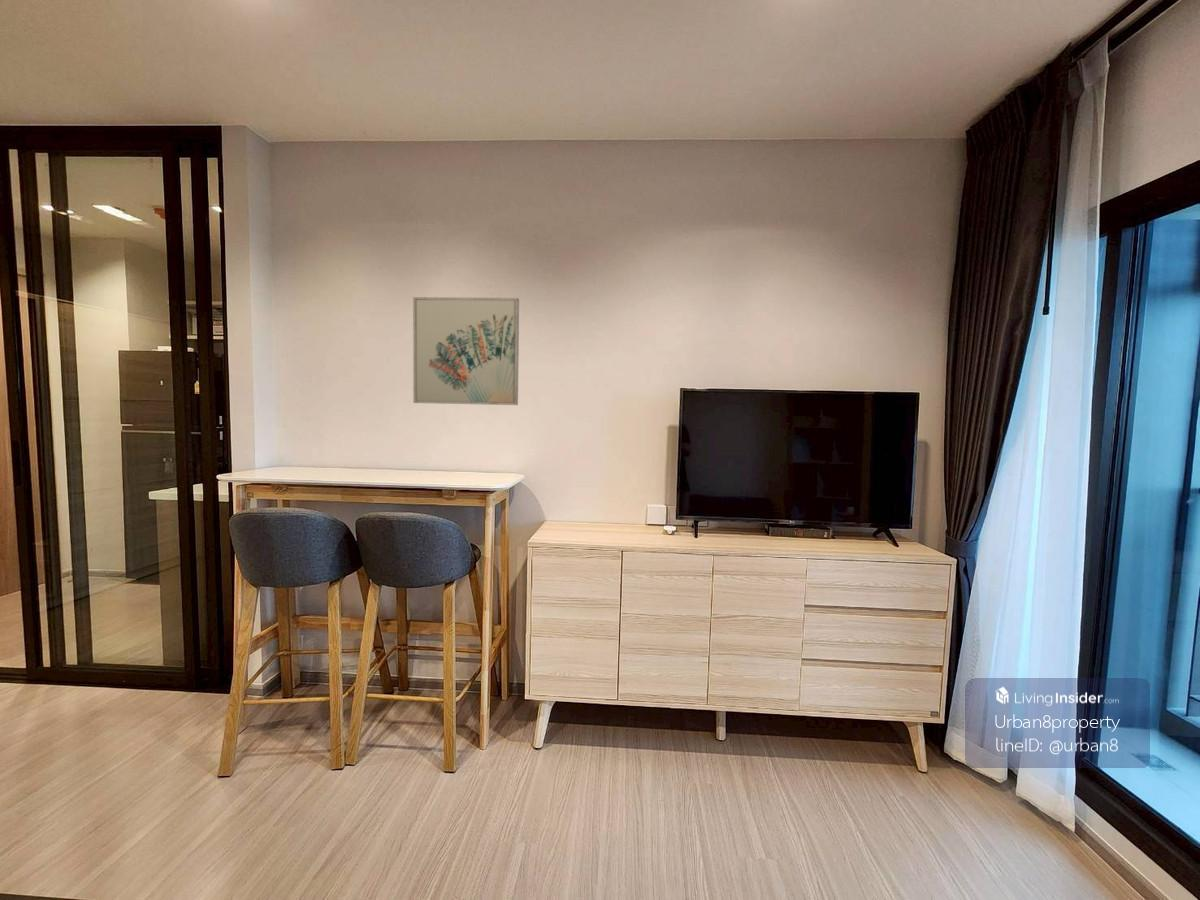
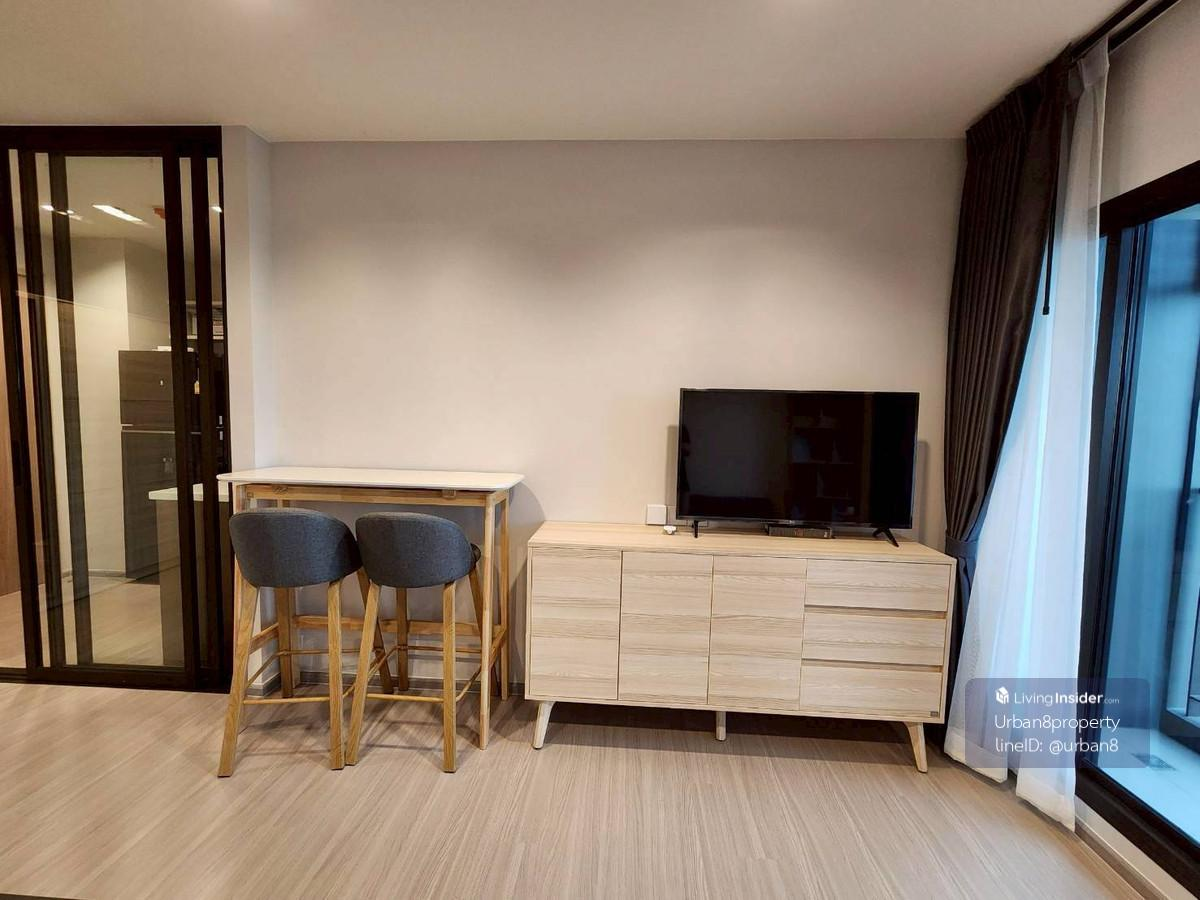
- wall art [412,296,520,406]
